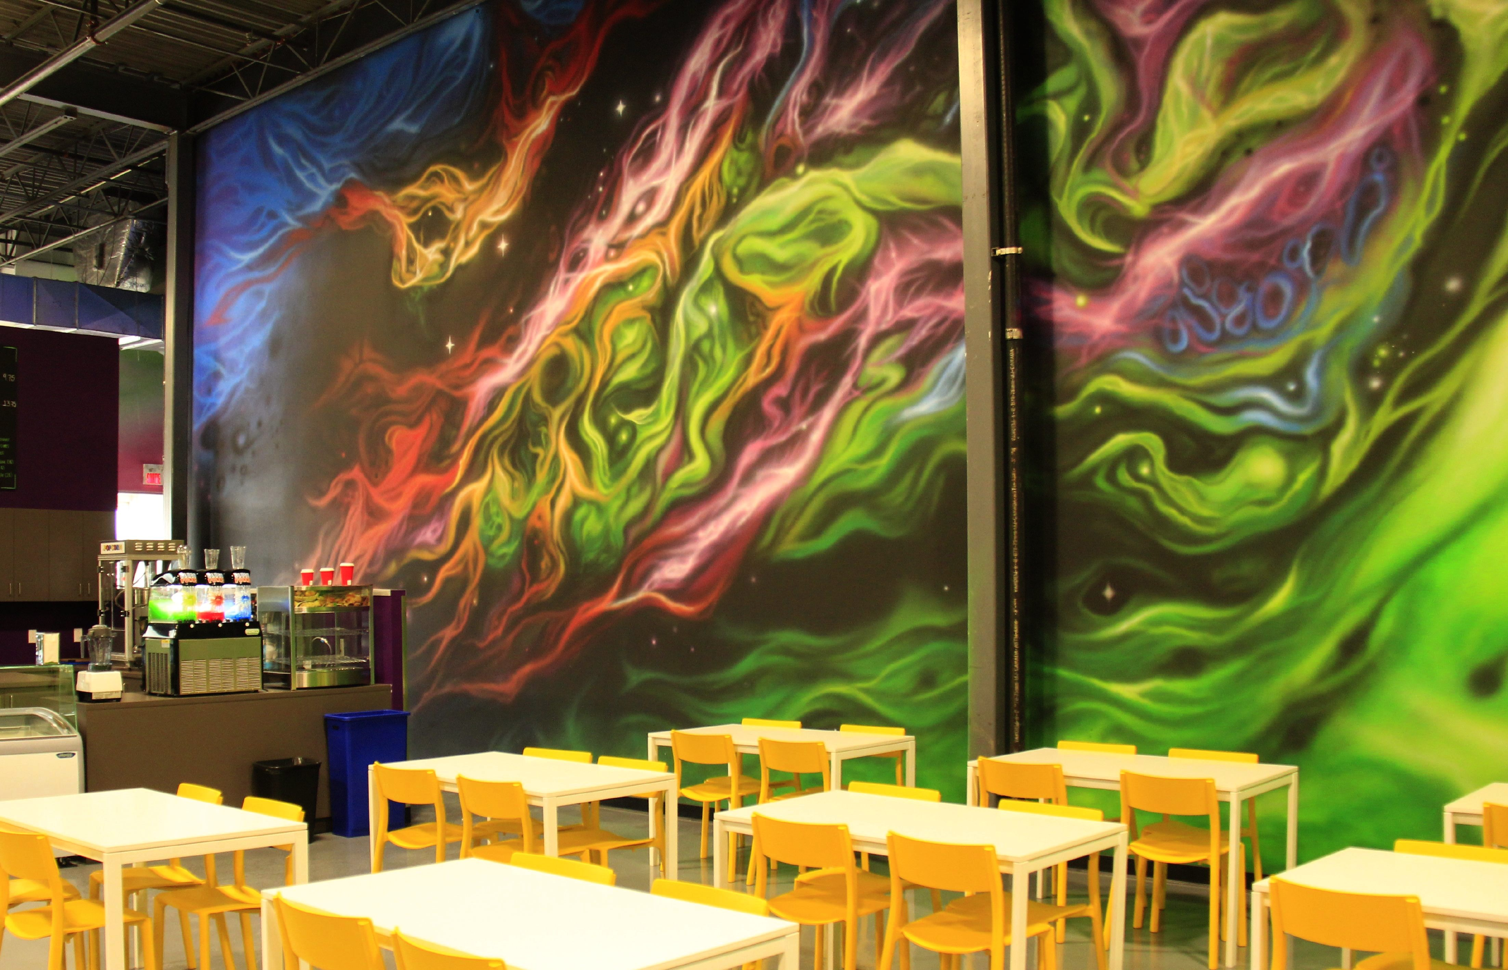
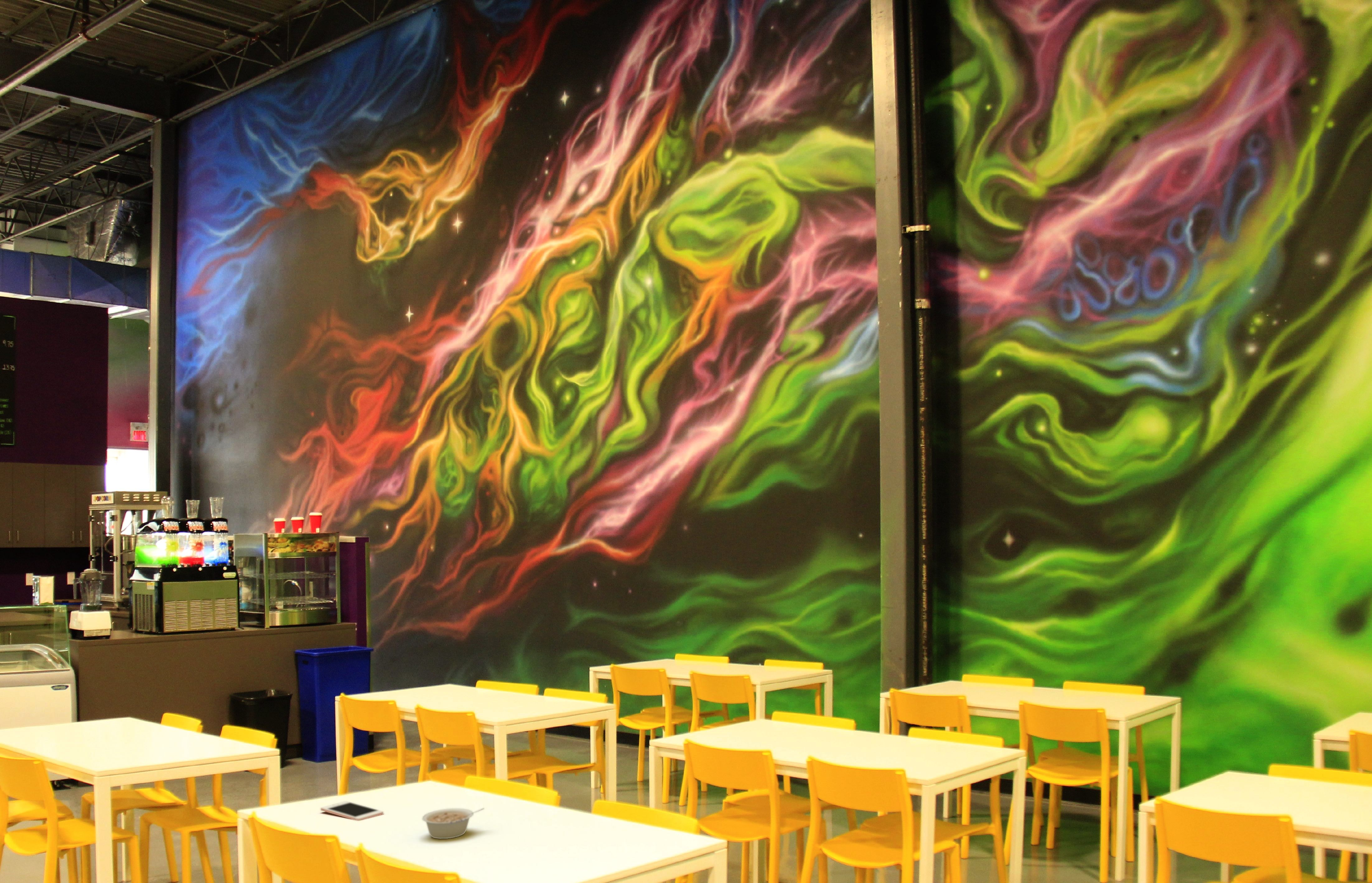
+ legume [422,808,485,839]
+ cell phone [320,801,384,821]
